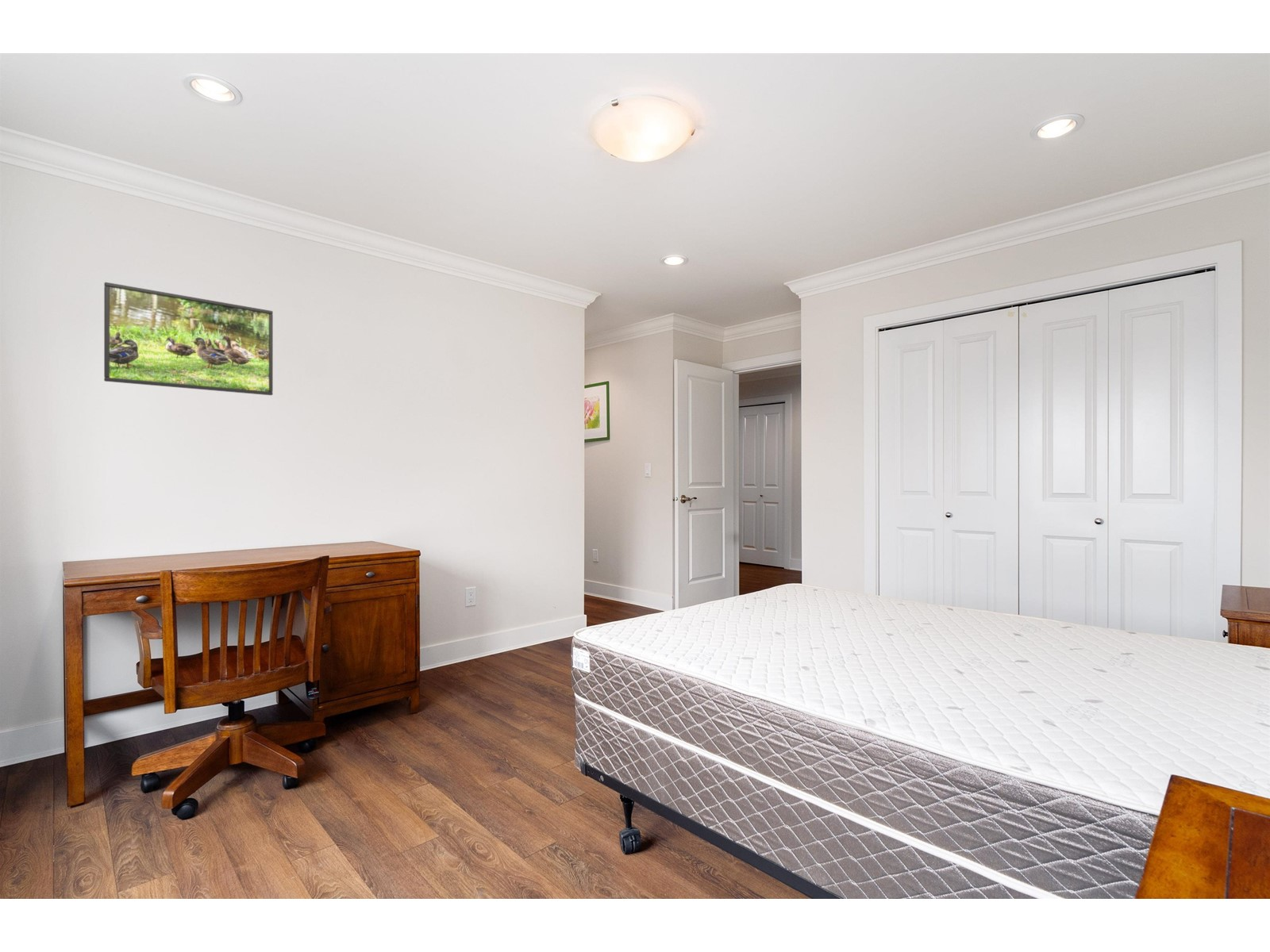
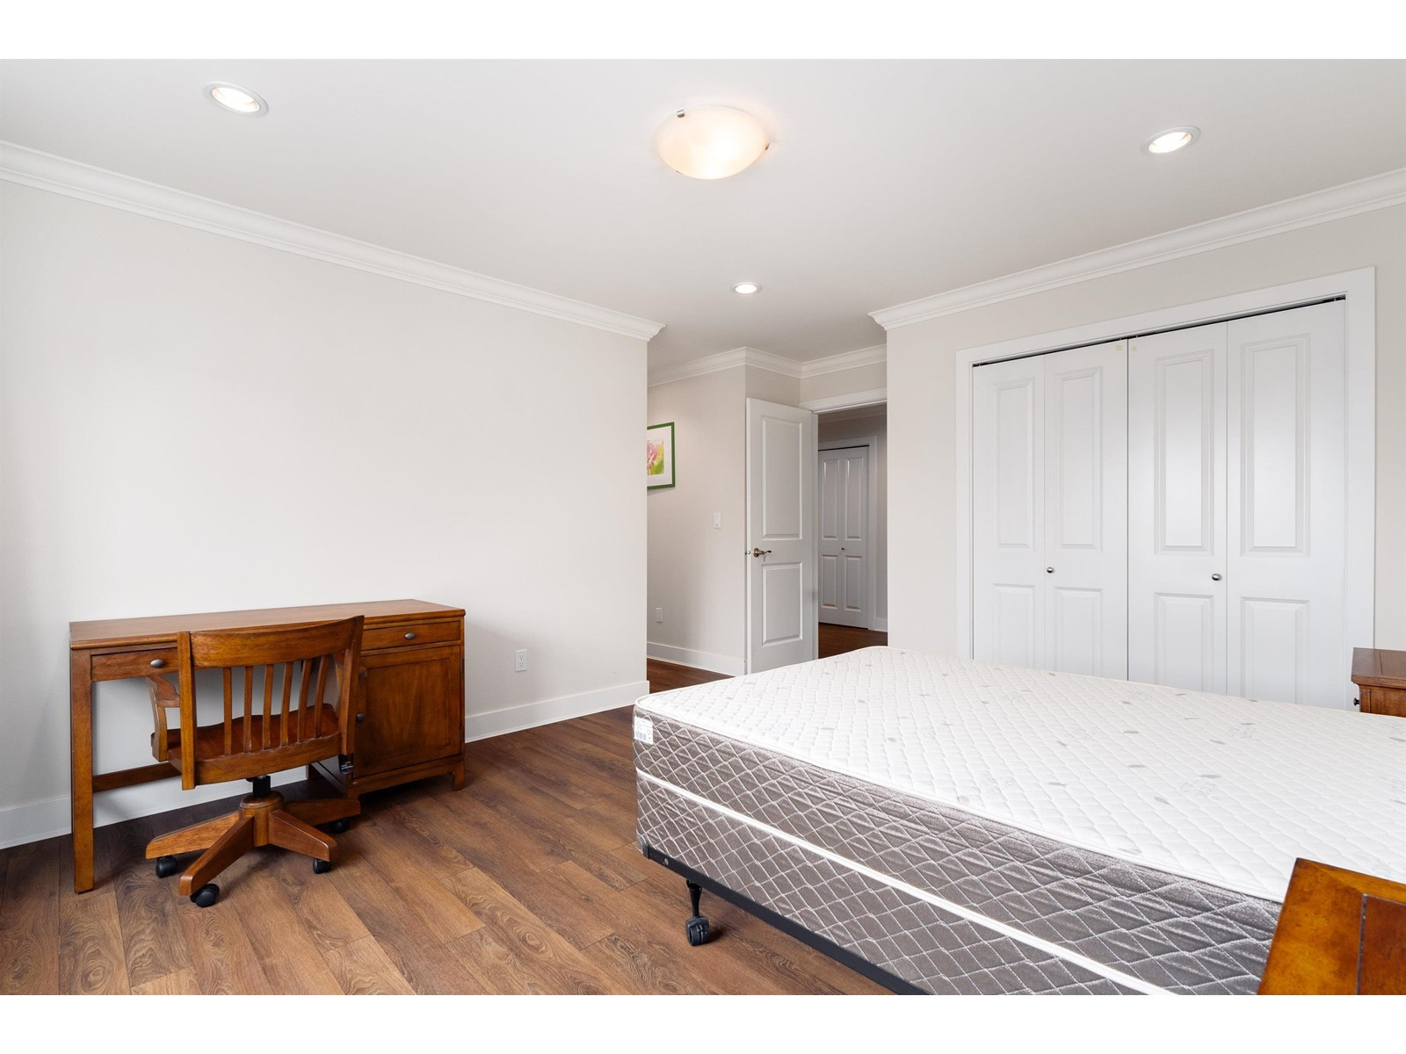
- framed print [103,282,274,396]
